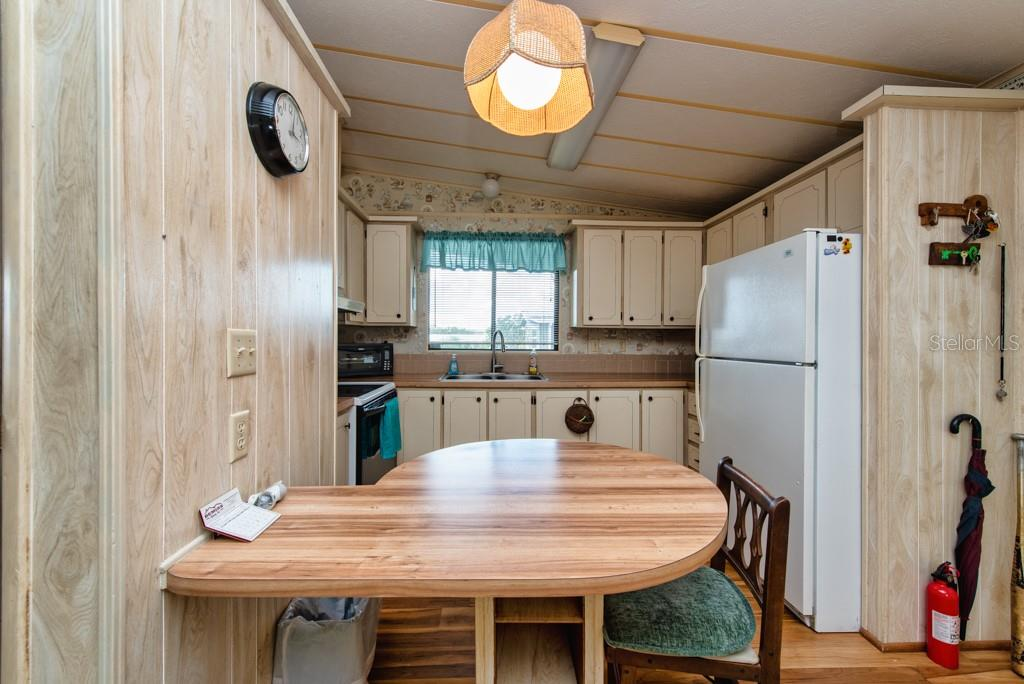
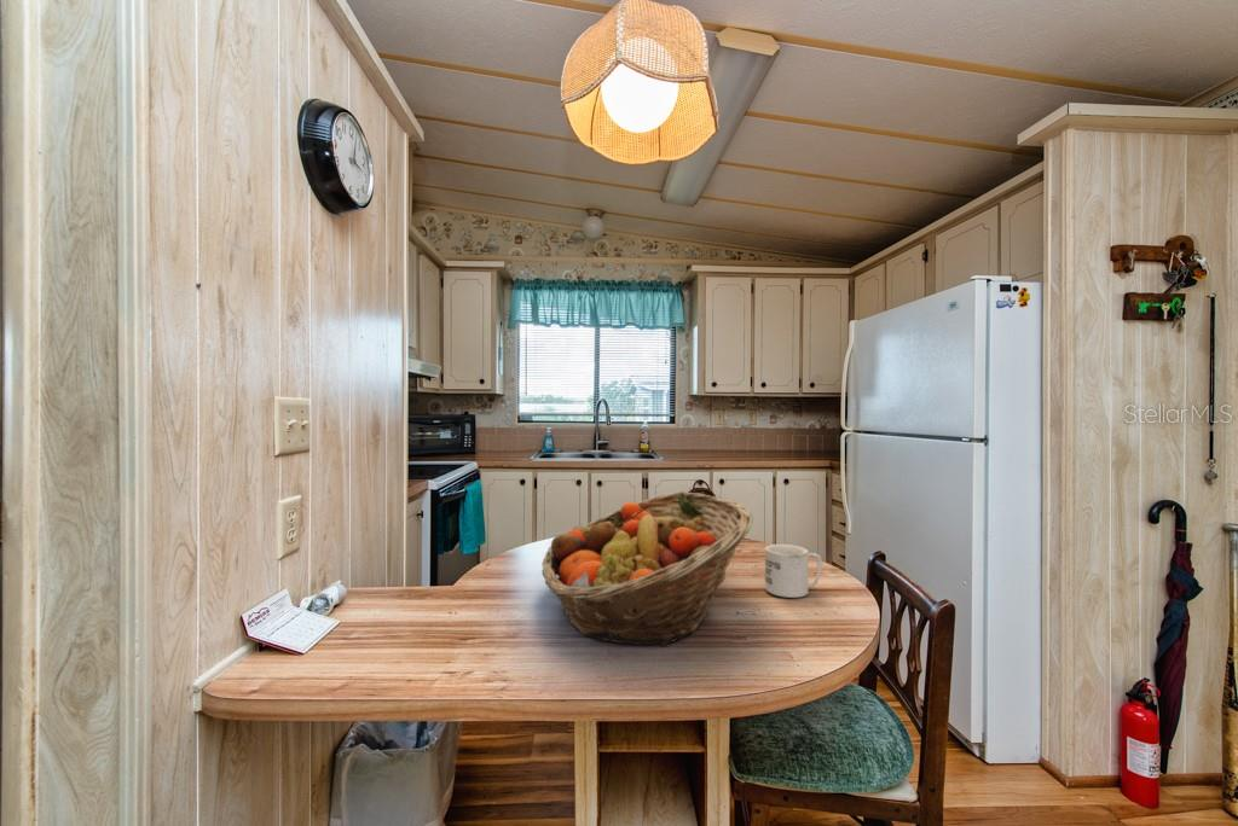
+ fruit basket [540,490,754,647]
+ mug [764,543,823,599]
